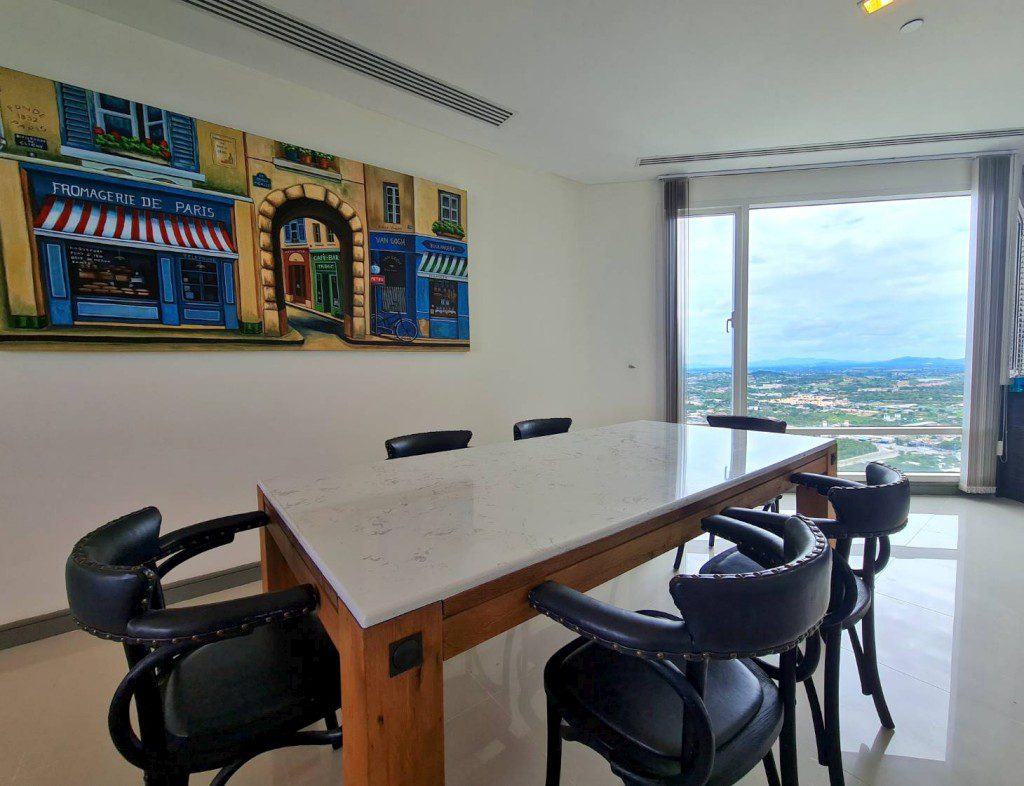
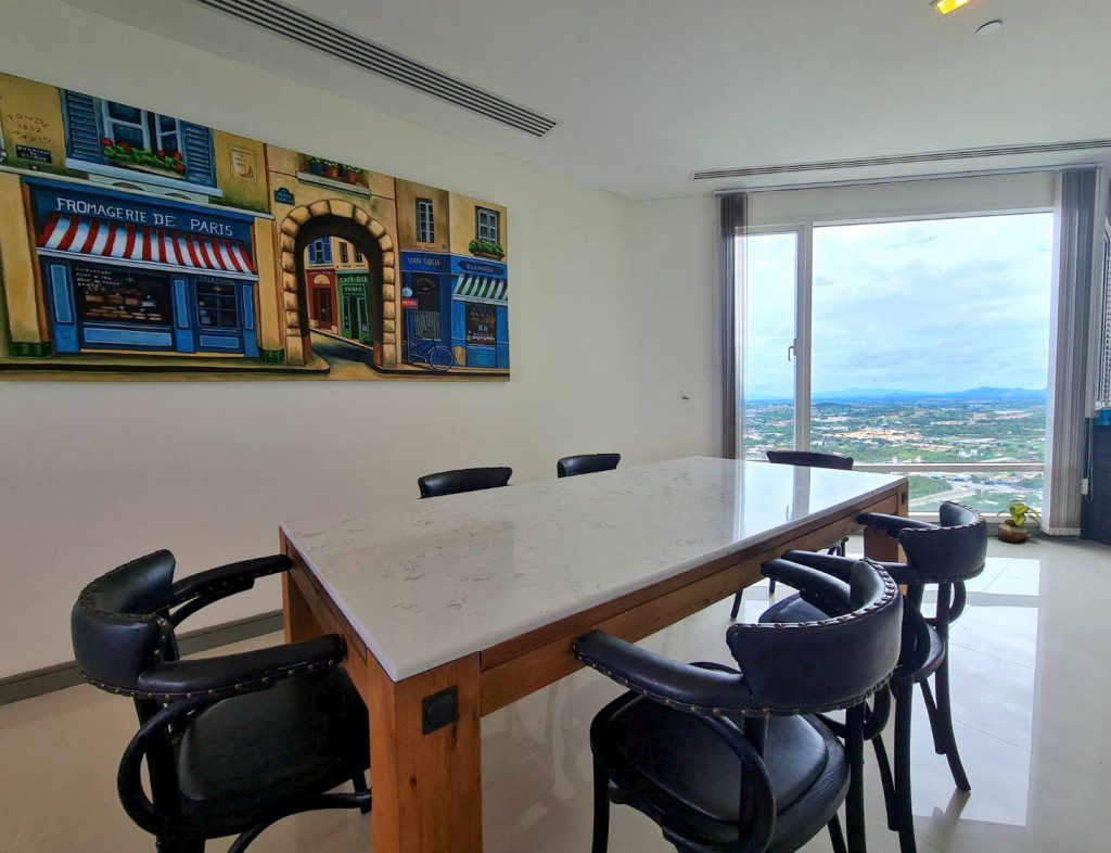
+ potted plant [996,499,1042,544]
